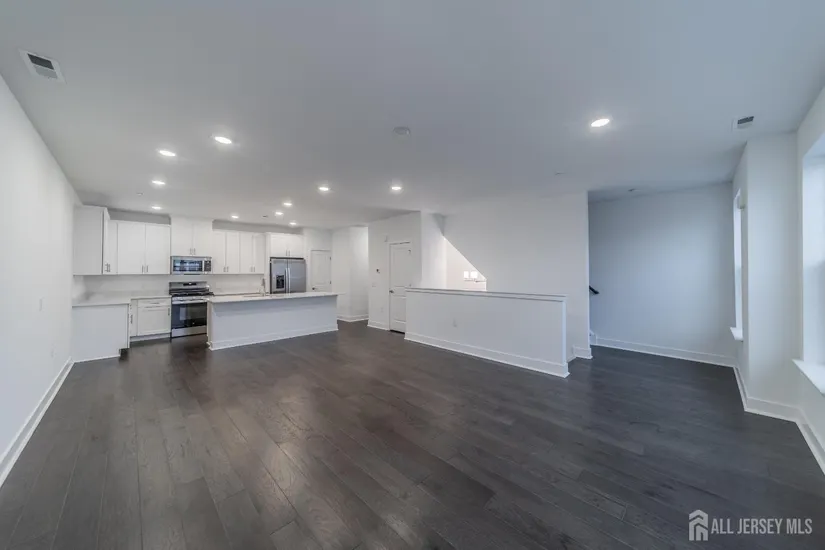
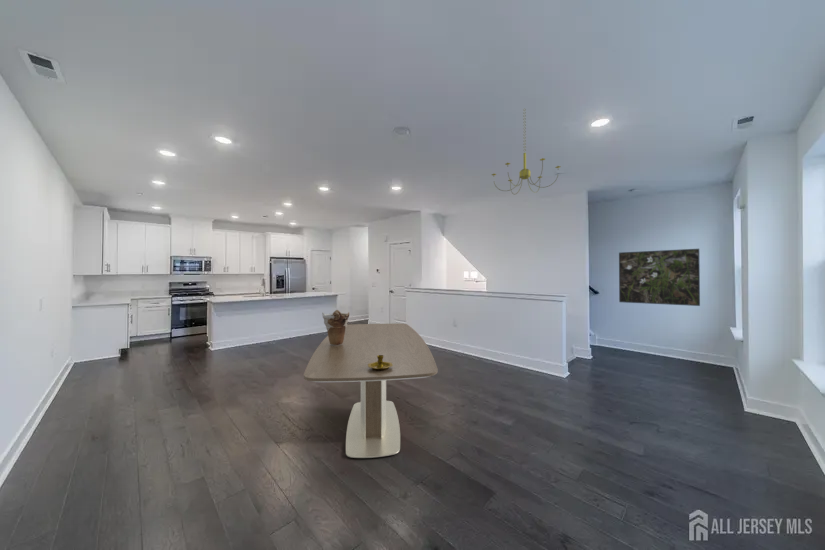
+ vase [321,309,350,346]
+ dining table [303,323,439,459]
+ candlestick [368,355,393,371]
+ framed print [618,248,701,307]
+ chandelier [491,108,562,196]
